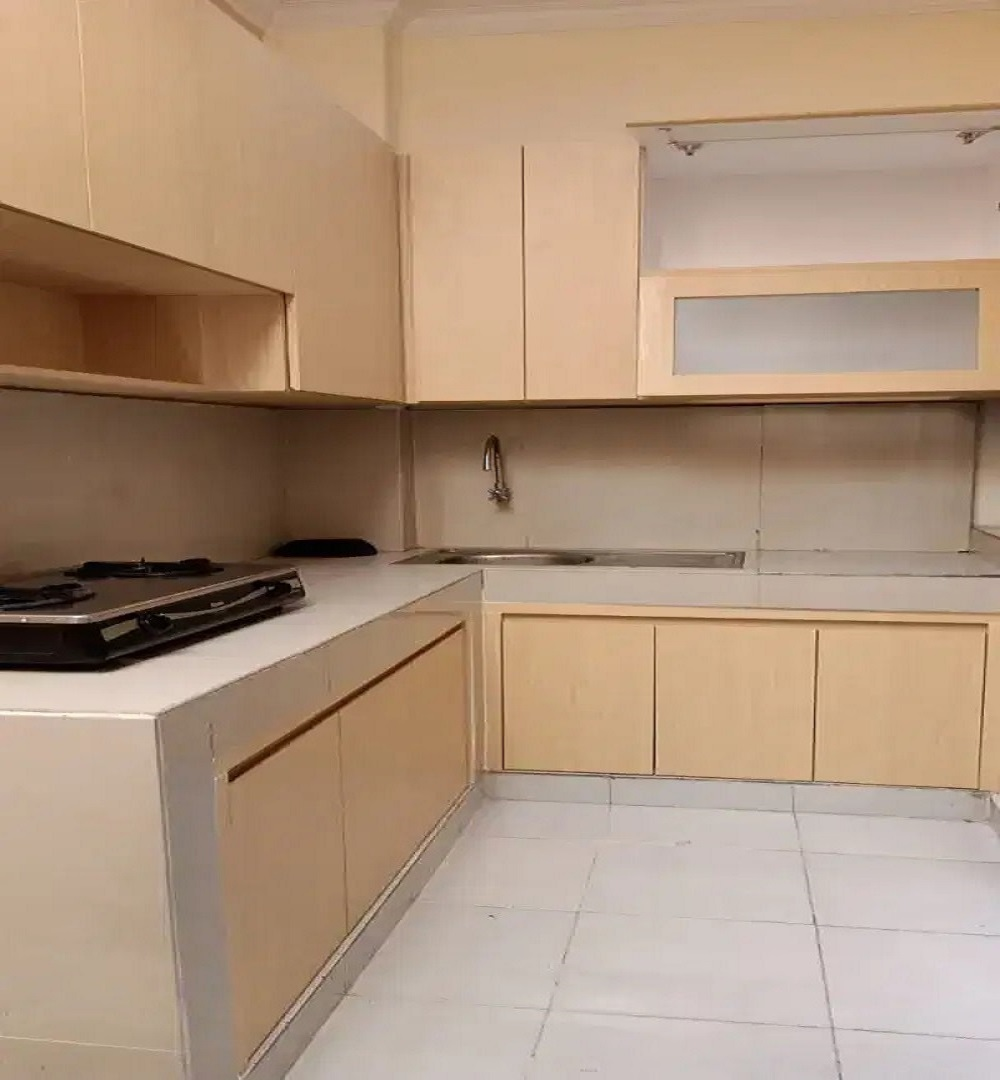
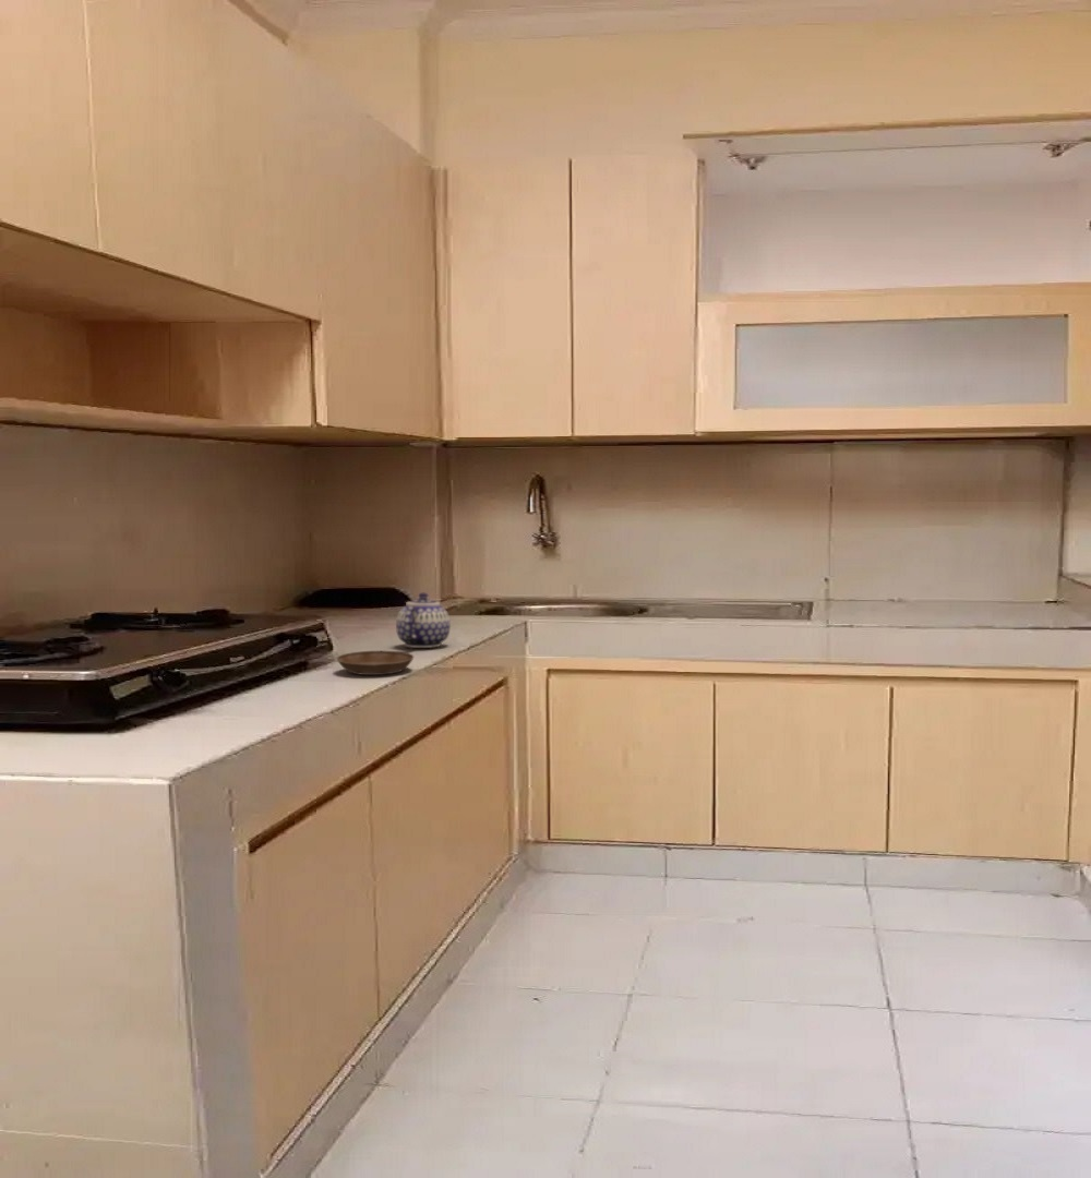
+ teapot [395,592,452,649]
+ saucer [336,650,415,676]
